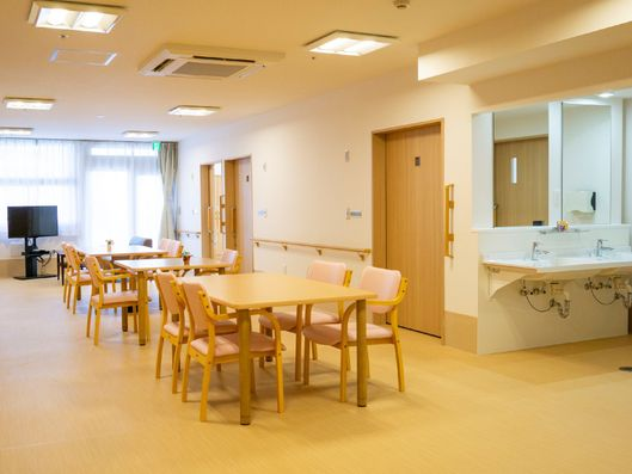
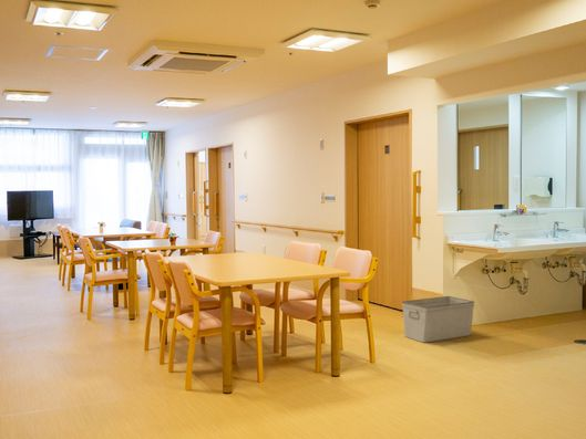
+ storage bin [401,295,475,344]
